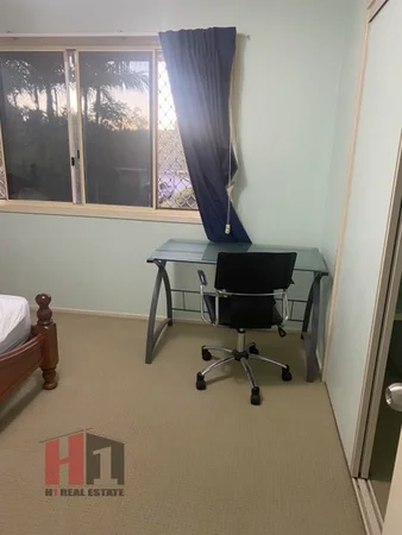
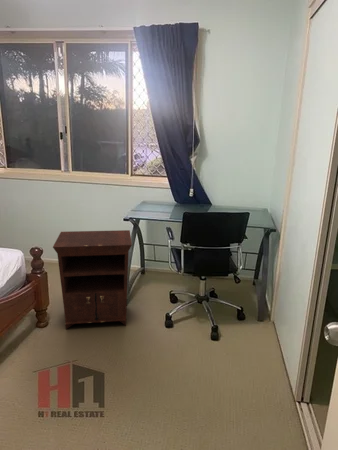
+ nightstand [52,229,133,330]
